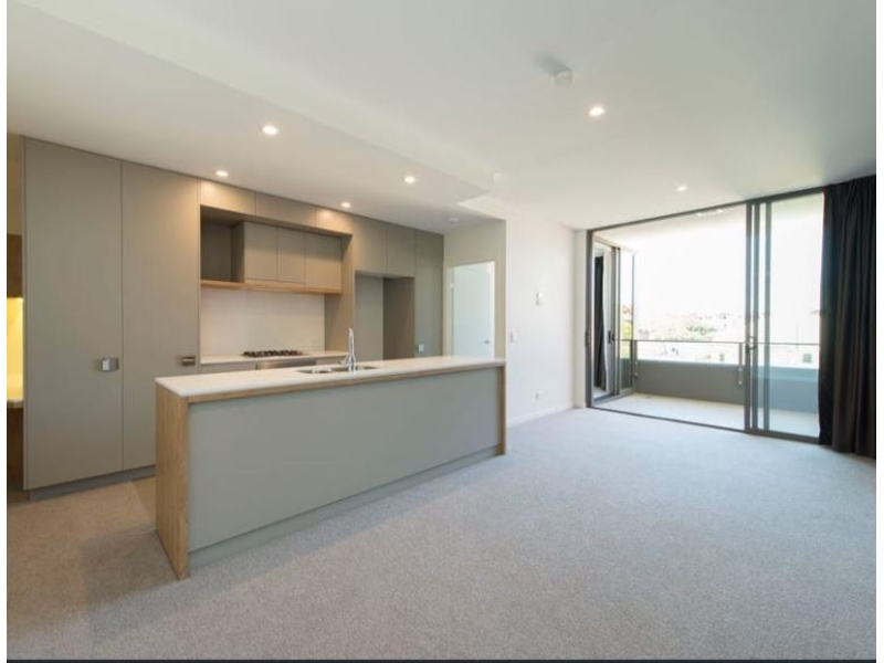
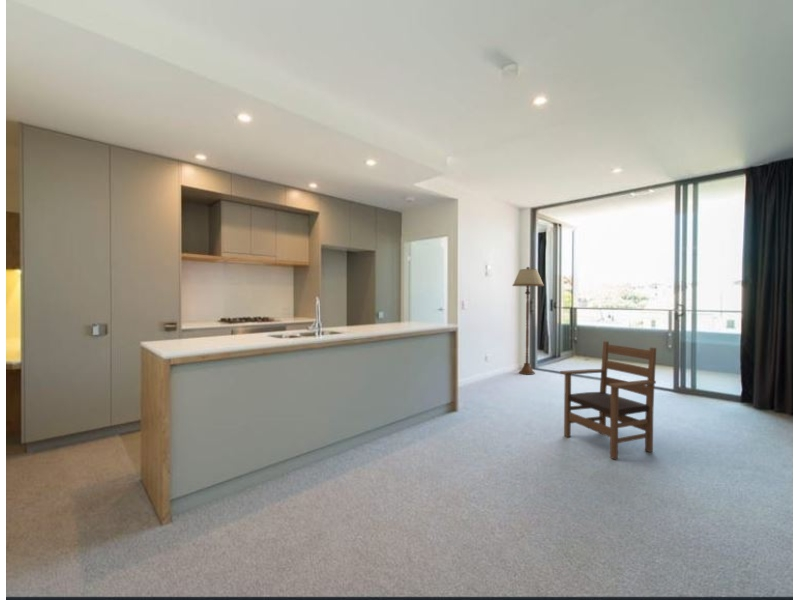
+ armchair [559,340,657,460]
+ floor lamp [511,266,545,376]
